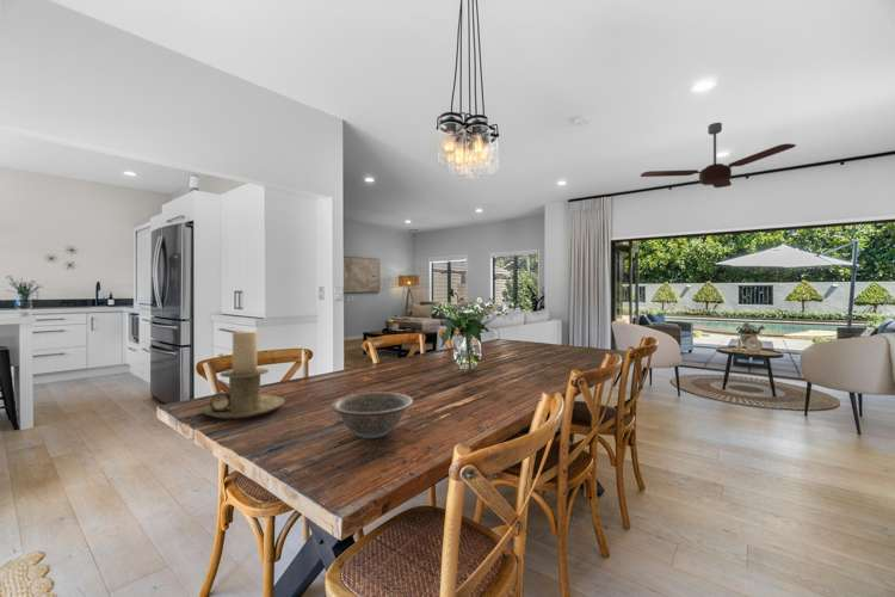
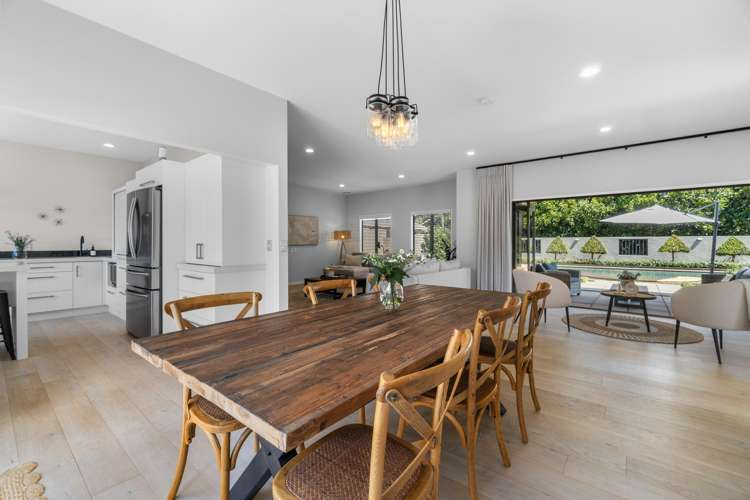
- ceiling fan [640,122,797,189]
- candle holder [200,331,286,420]
- decorative bowl [329,390,414,439]
